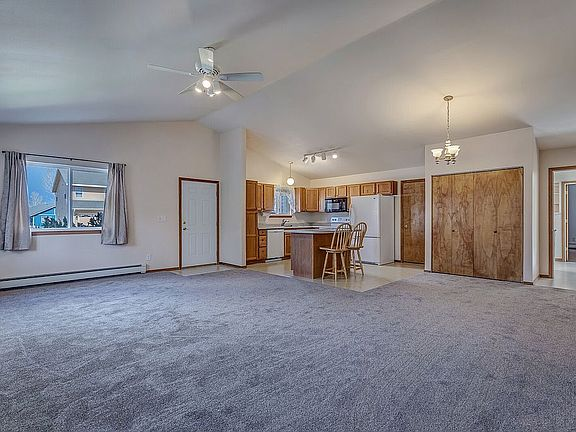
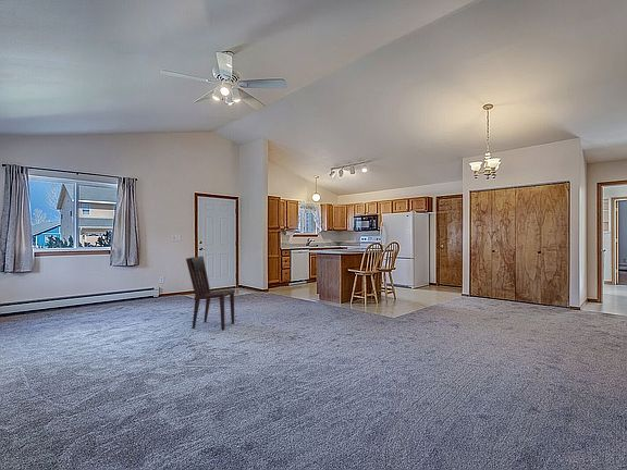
+ dining chair [185,255,236,331]
